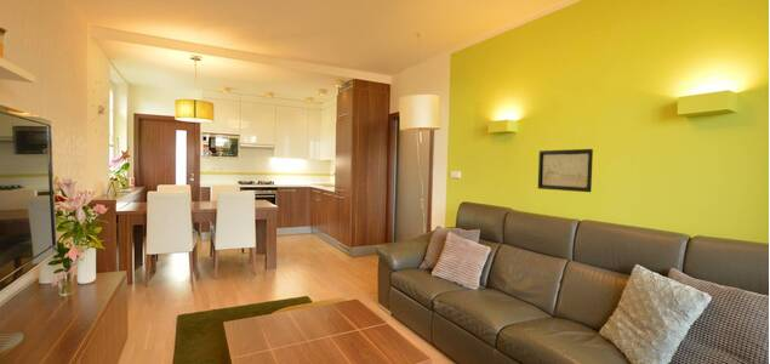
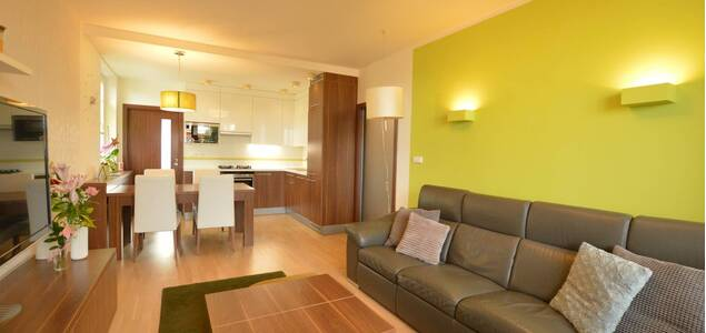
- wall art [537,148,594,193]
